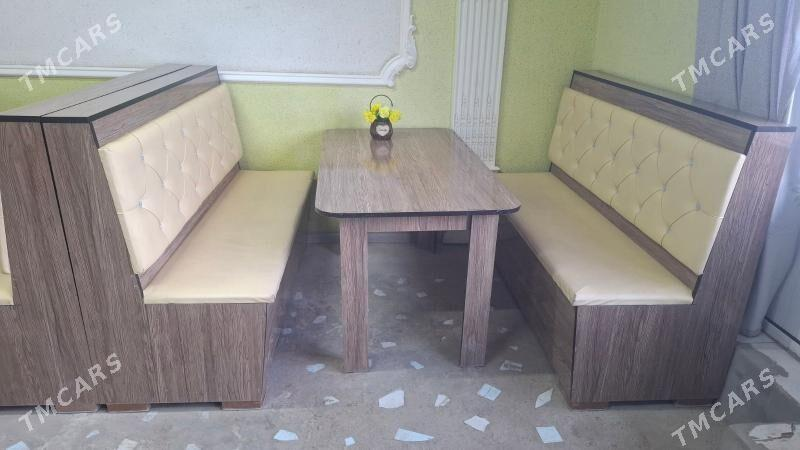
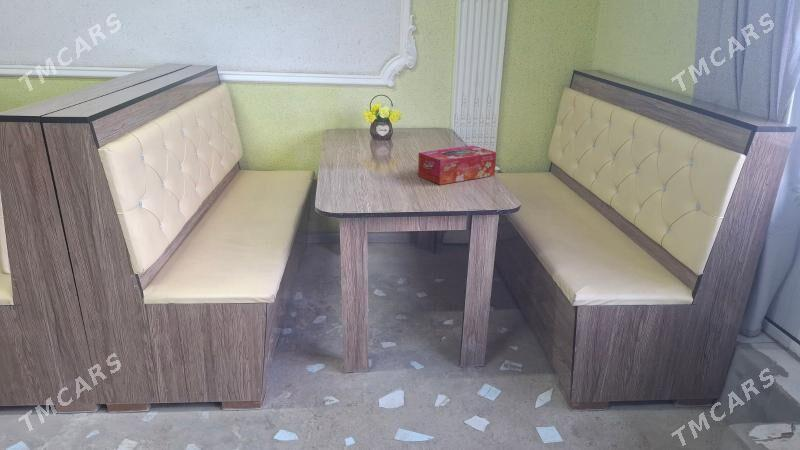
+ tissue box [417,145,497,186]
